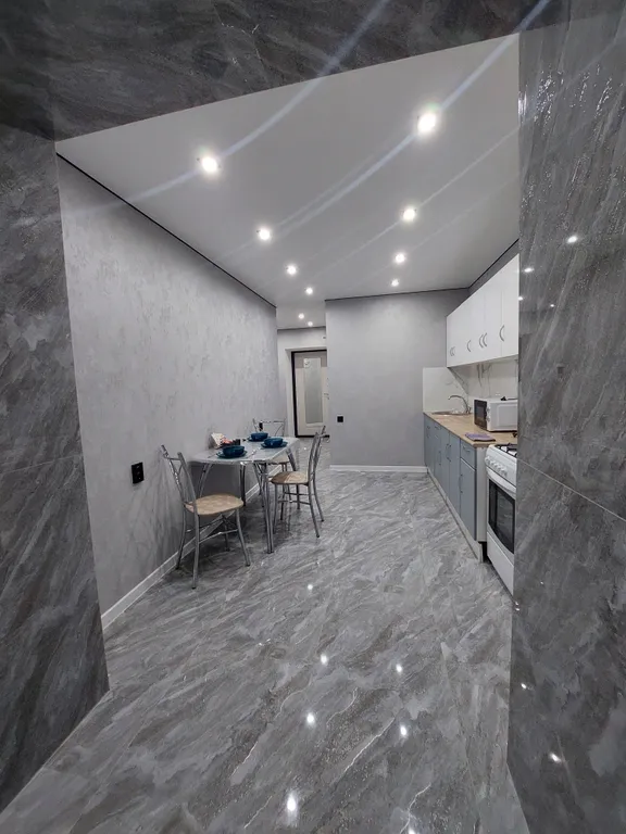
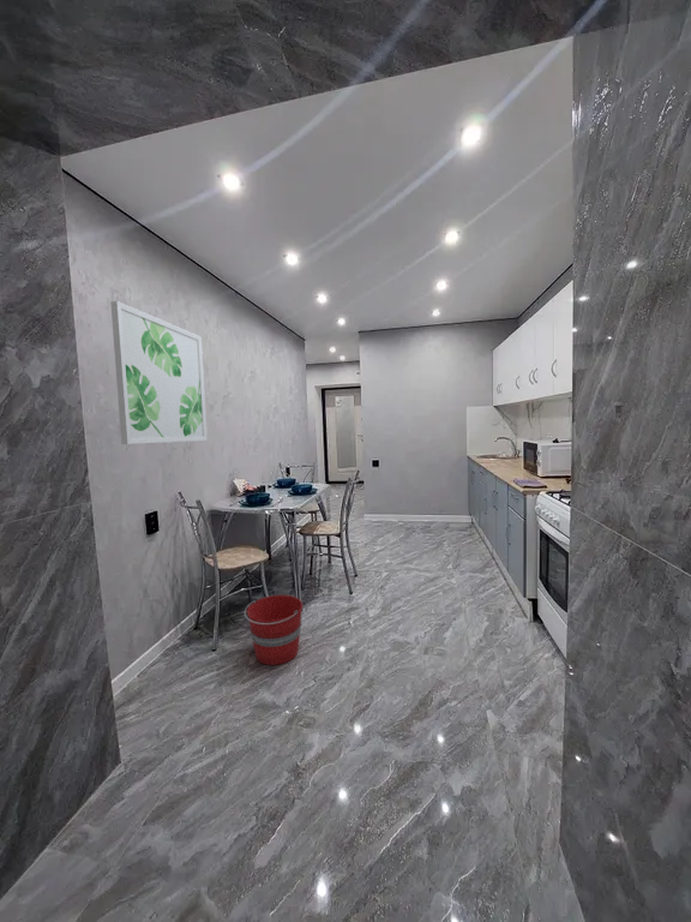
+ bucket [244,594,304,666]
+ wall art [109,300,209,445]
